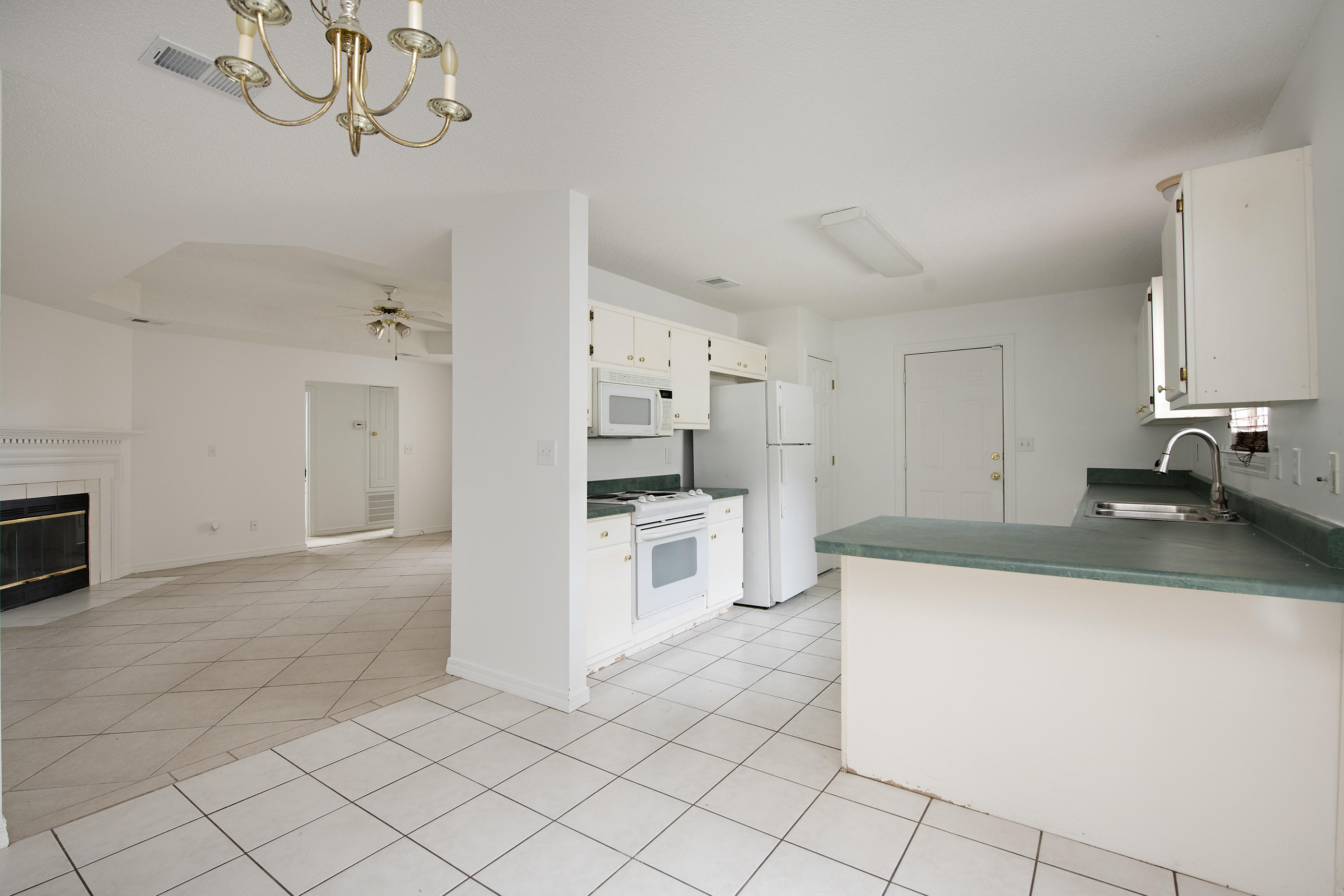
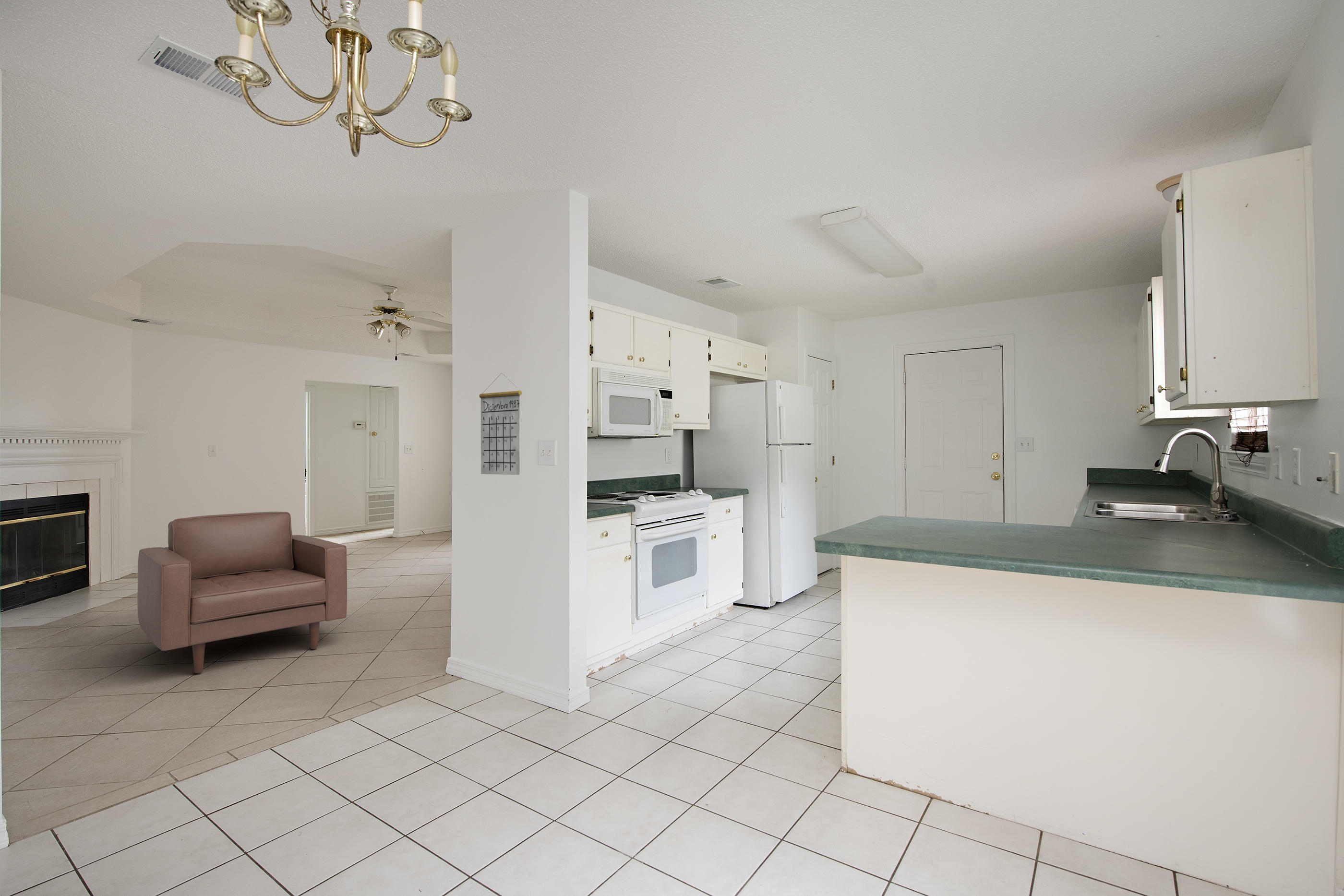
+ chair [137,511,348,674]
+ calendar [479,372,522,476]
